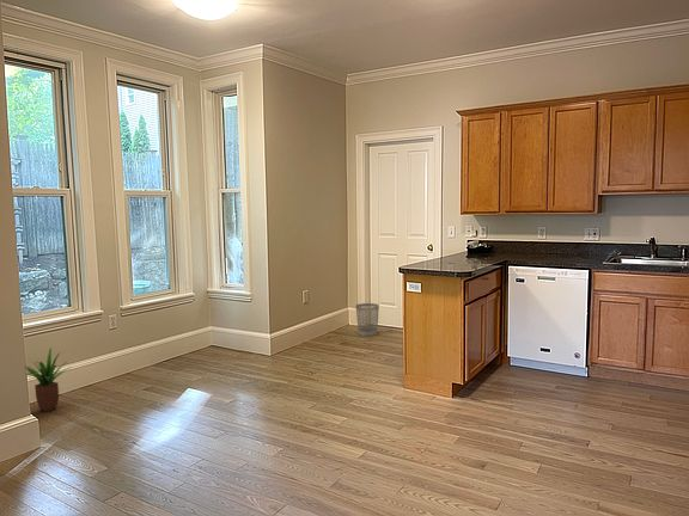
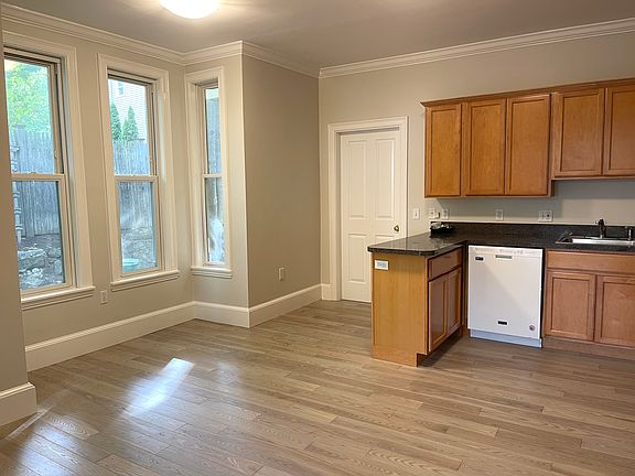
- wastebasket [354,302,380,337]
- potted plant [25,346,73,412]
